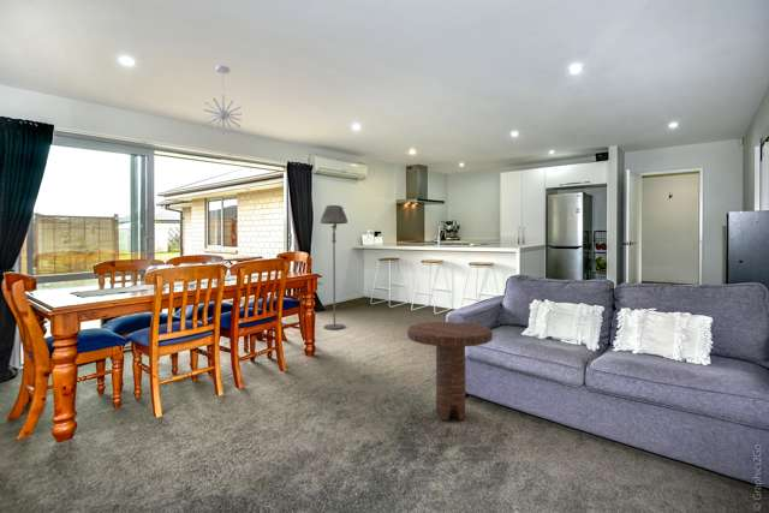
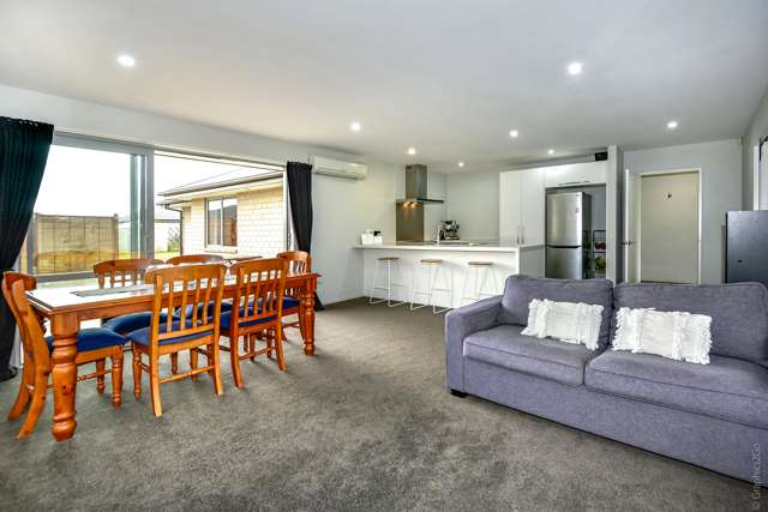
- side table [406,321,494,422]
- pendant light [203,65,243,136]
- floor lamp [320,204,348,330]
